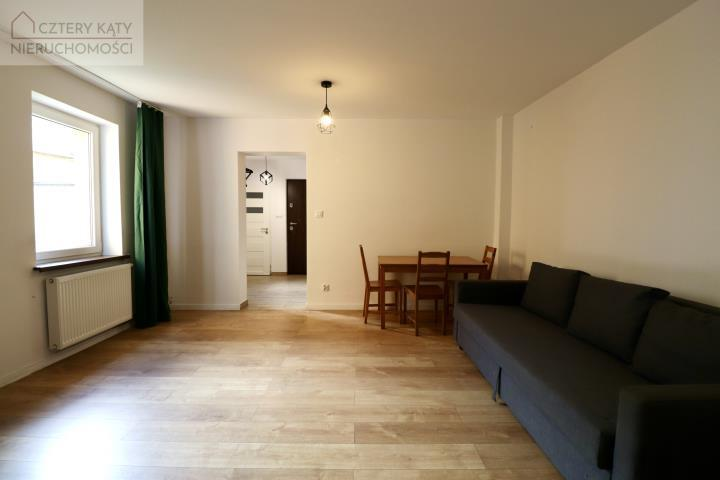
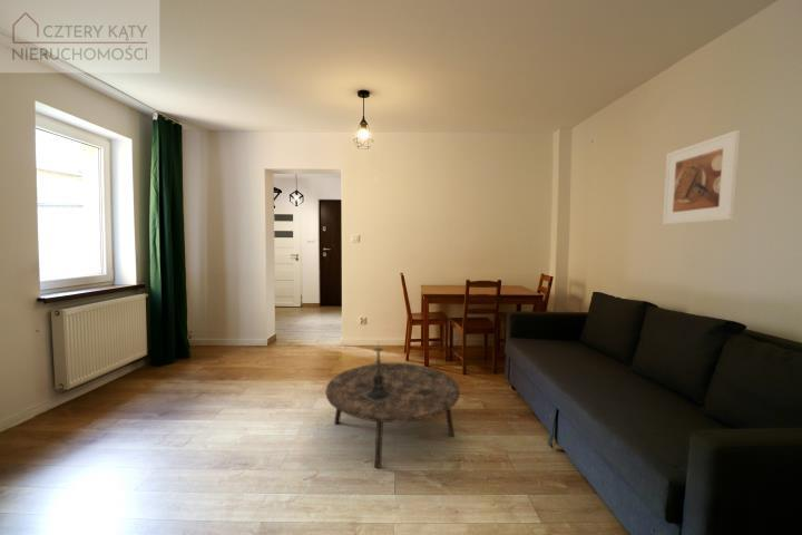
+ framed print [662,129,741,225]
+ coffee table [324,362,461,469]
+ candle holder [361,340,398,403]
